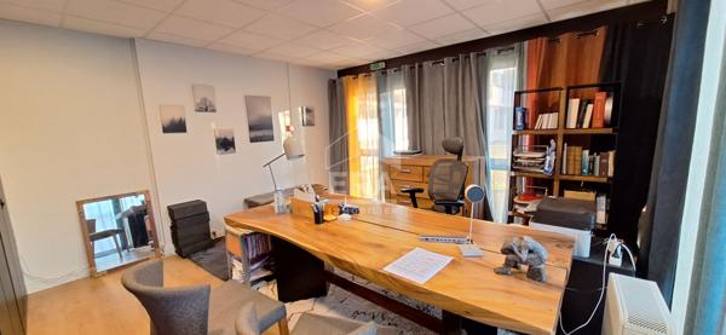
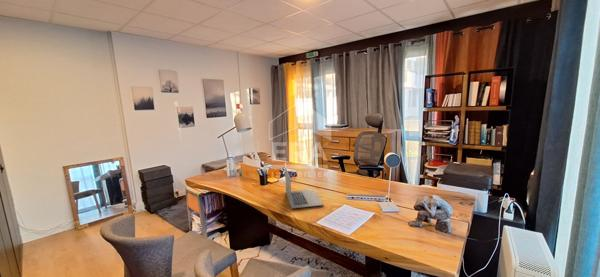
+ laptop [284,166,325,210]
